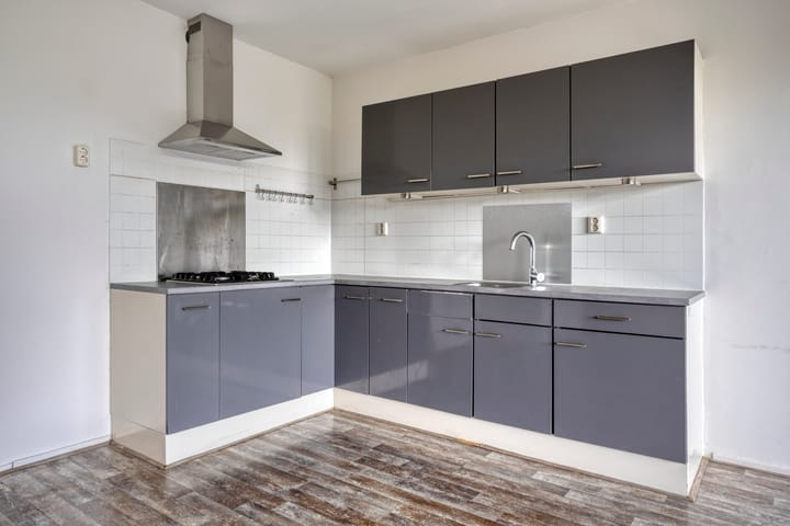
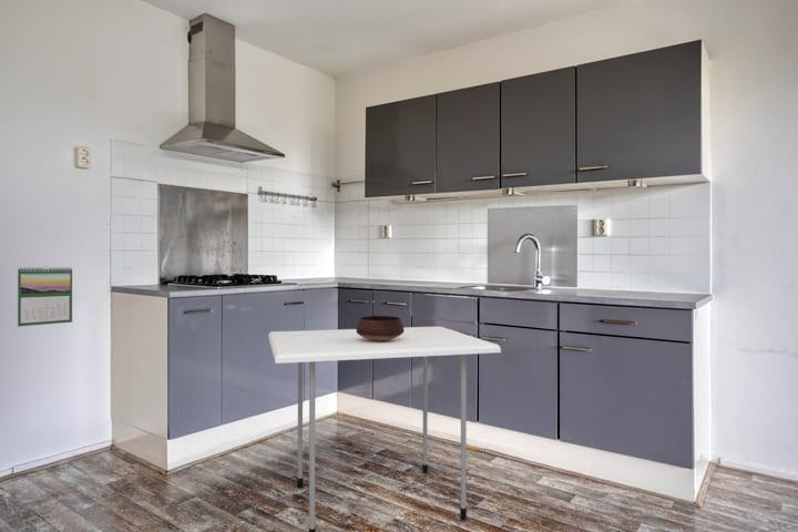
+ dining table [267,326,502,532]
+ calendar [17,265,73,327]
+ bowl [356,315,405,341]
